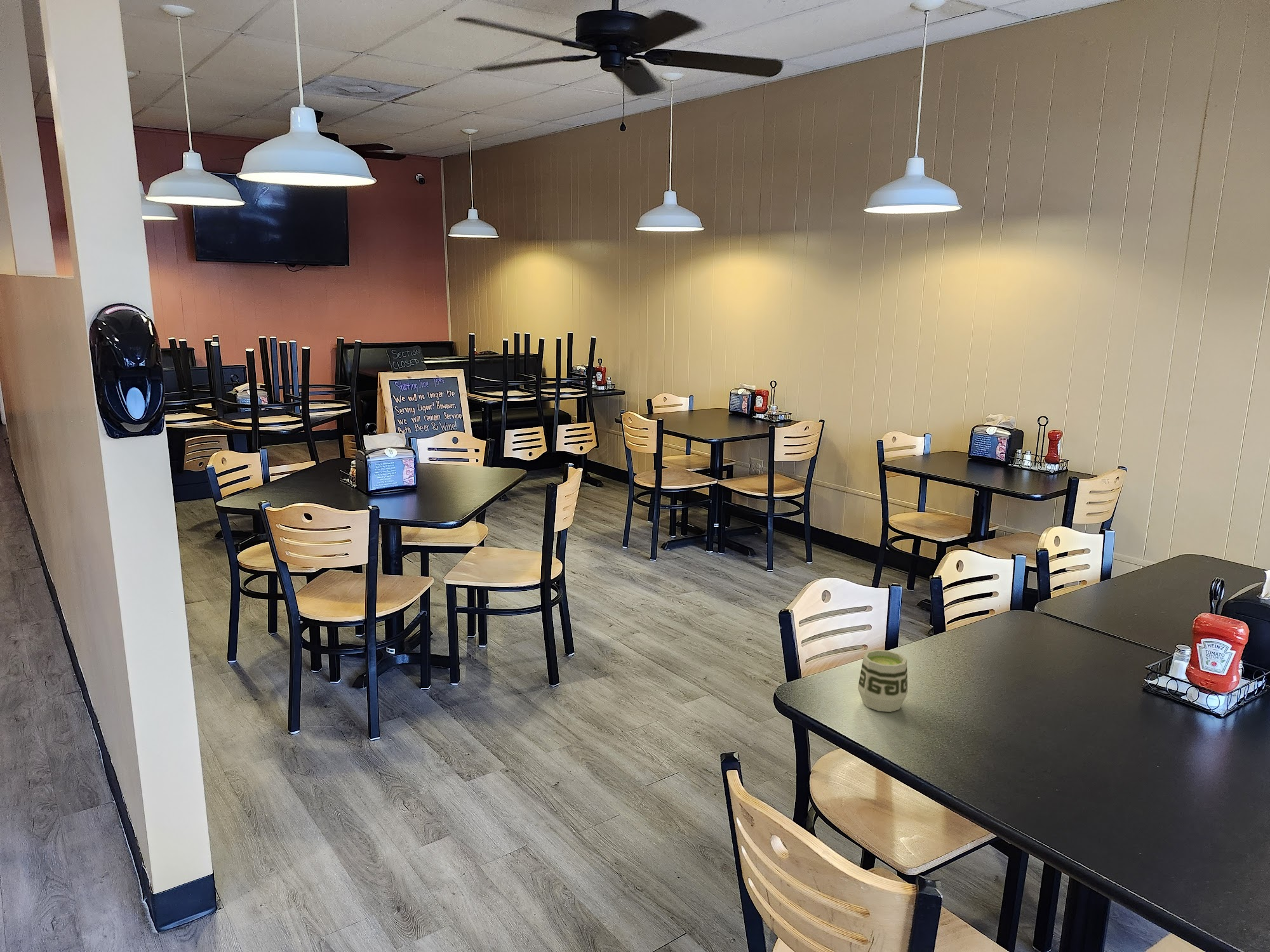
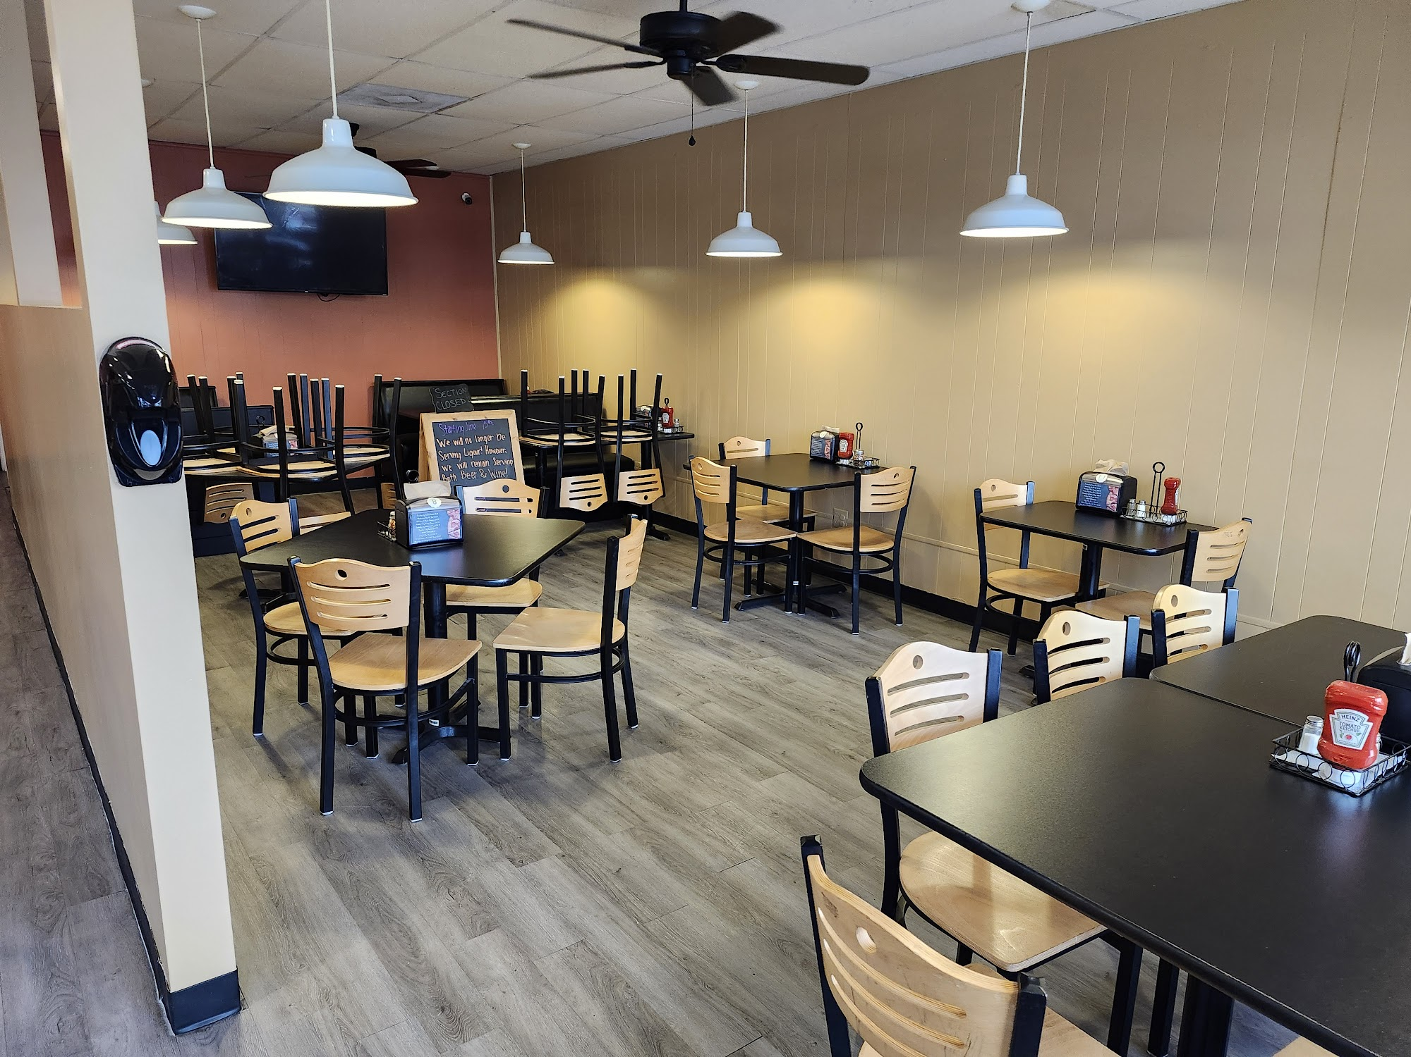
- cup [857,649,909,713]
